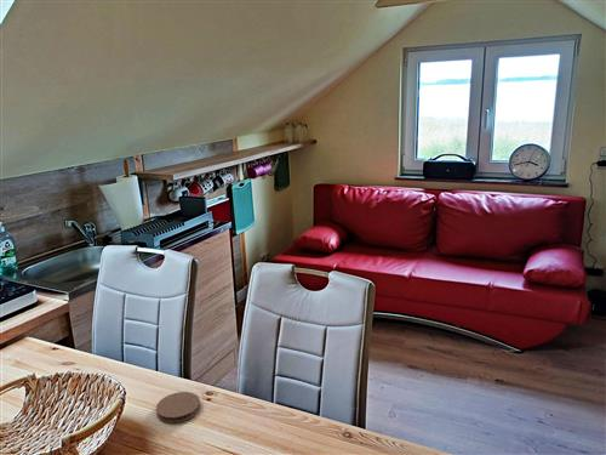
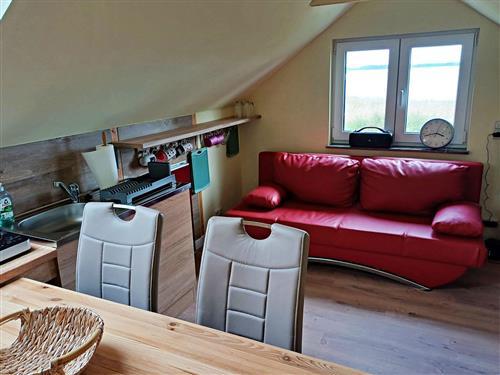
- coaster [155,391,201,423]
